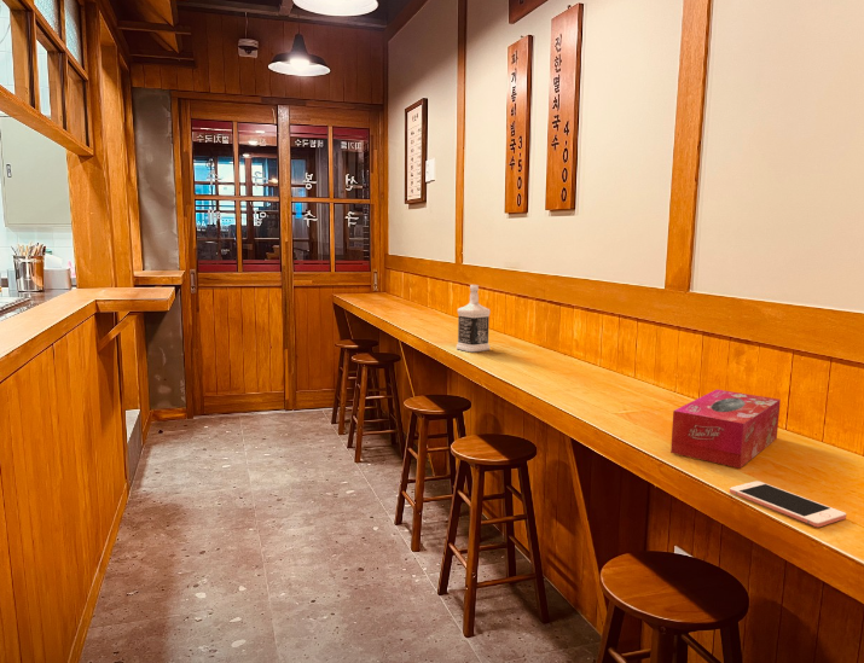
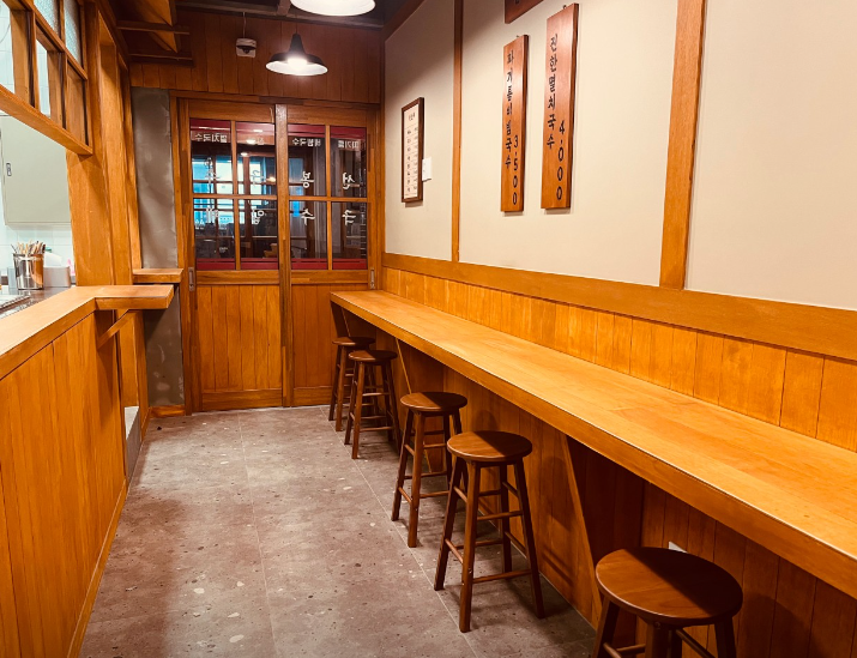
- tissue box [669,389,782,470]
- bottle [456,284,492,353]
- cell phone [729,481,847,528]
